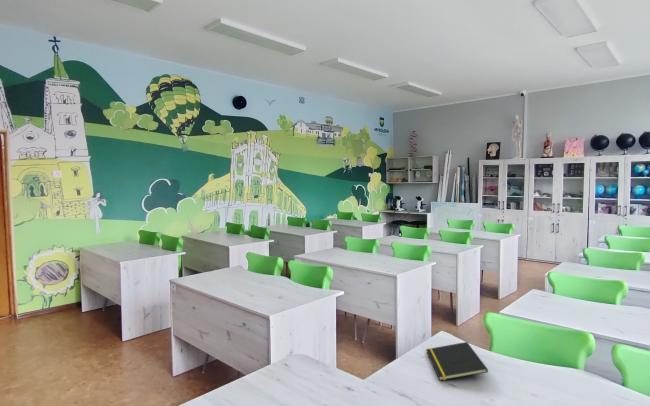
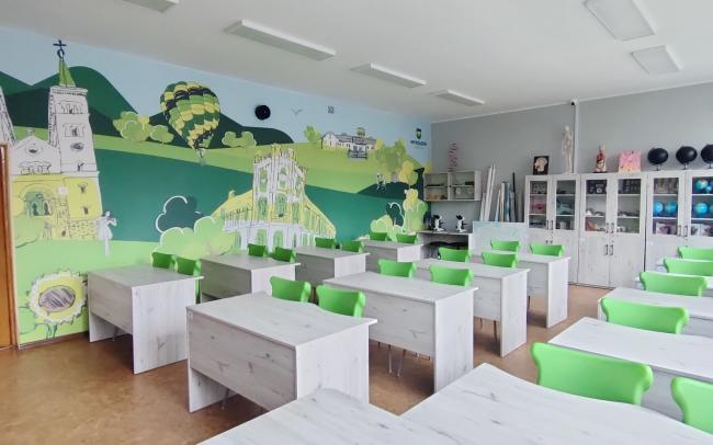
- notepad [425,341,489,382]
